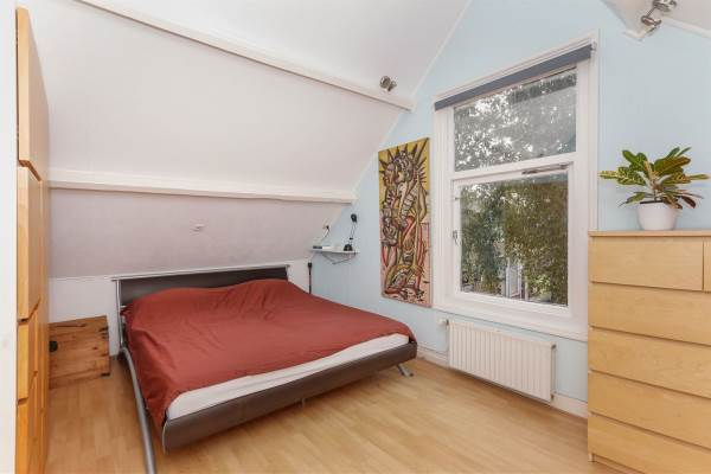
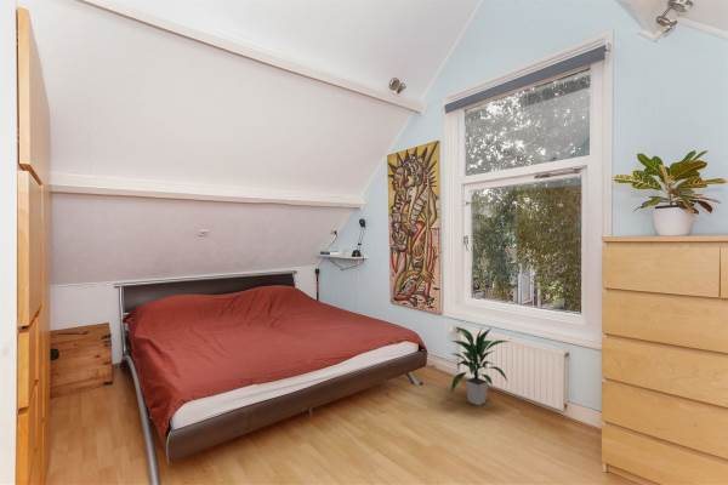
+ indoor plant [449,325,511,406]
